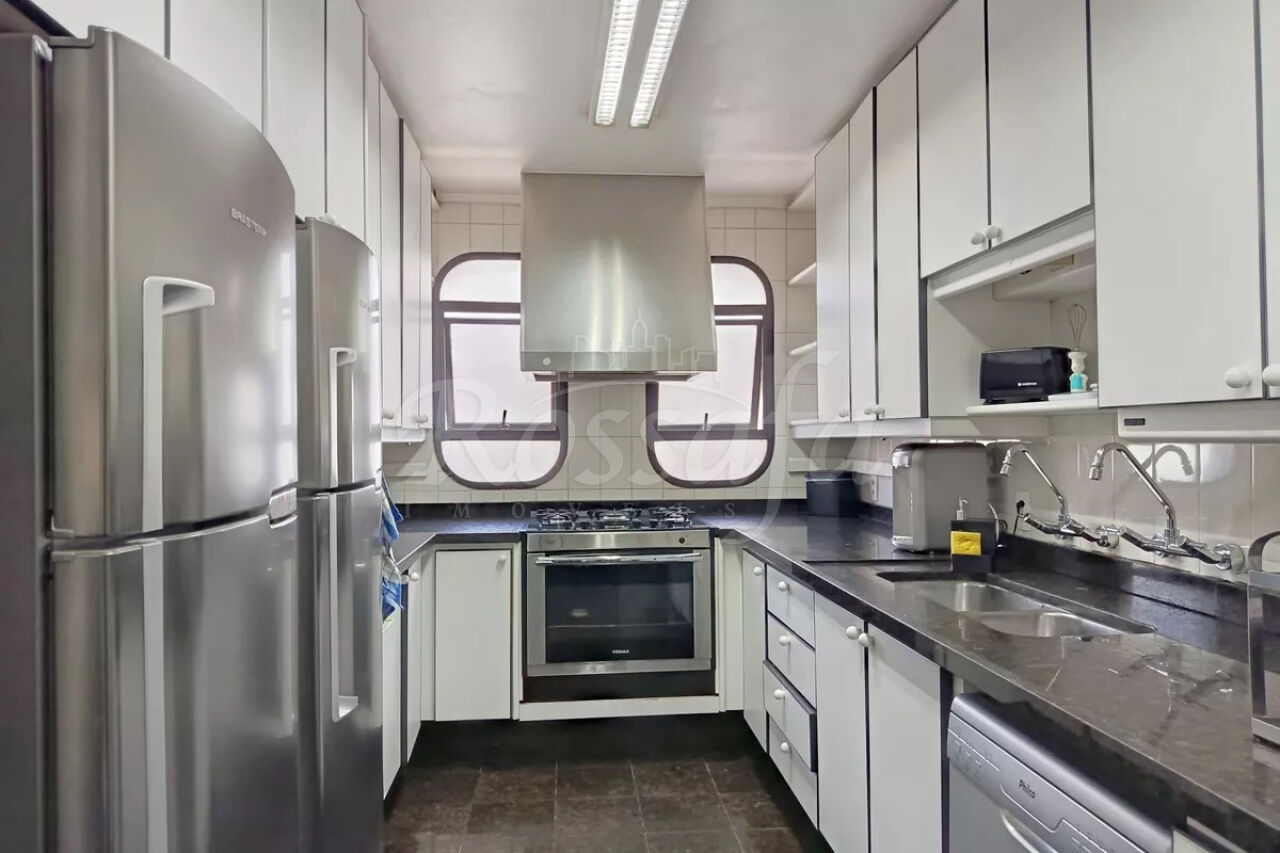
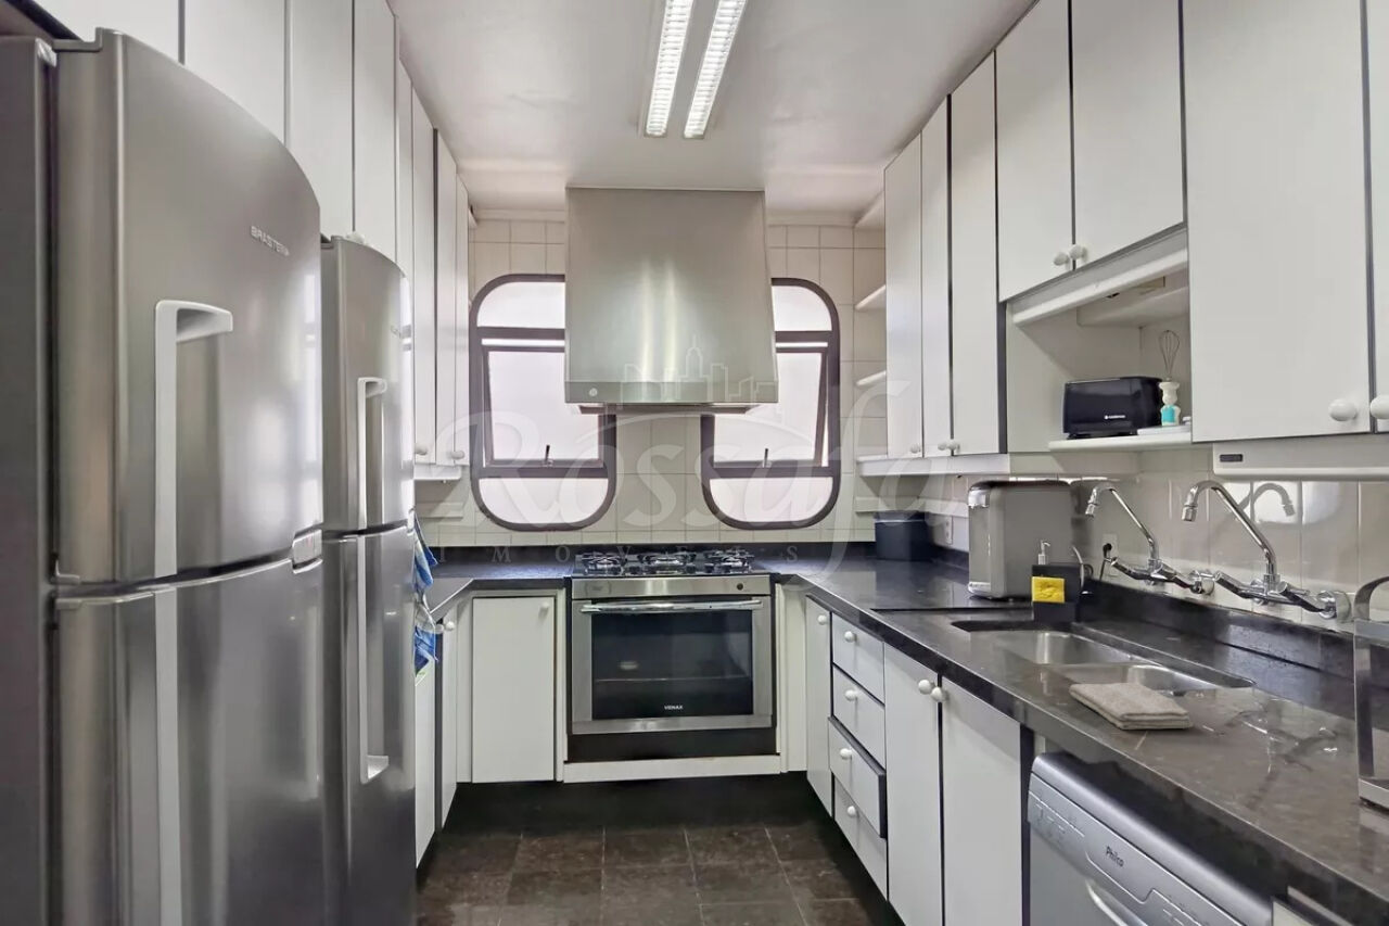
+ washcloth [1068,682,1195,731]
